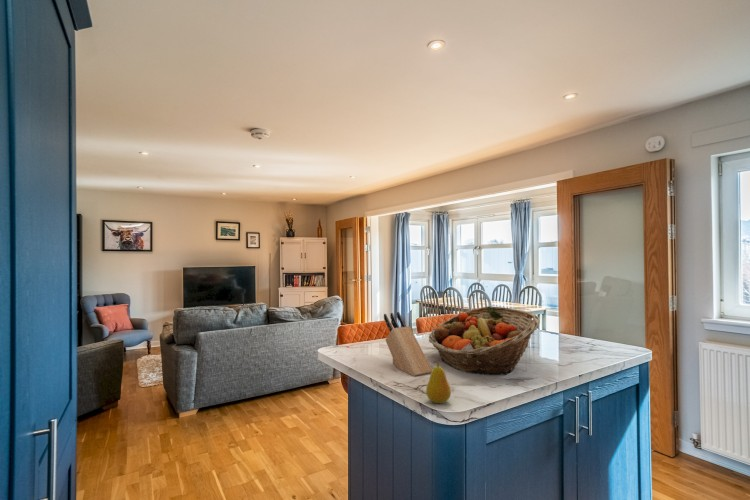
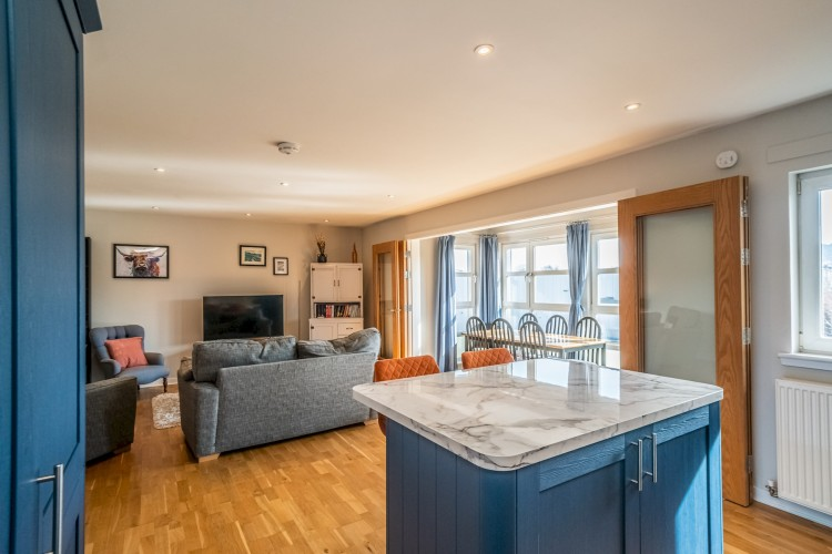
- fruit basket [428,305,541,376]
- knife block [383,311,433,377]
- fruit [425,360,452,404]
